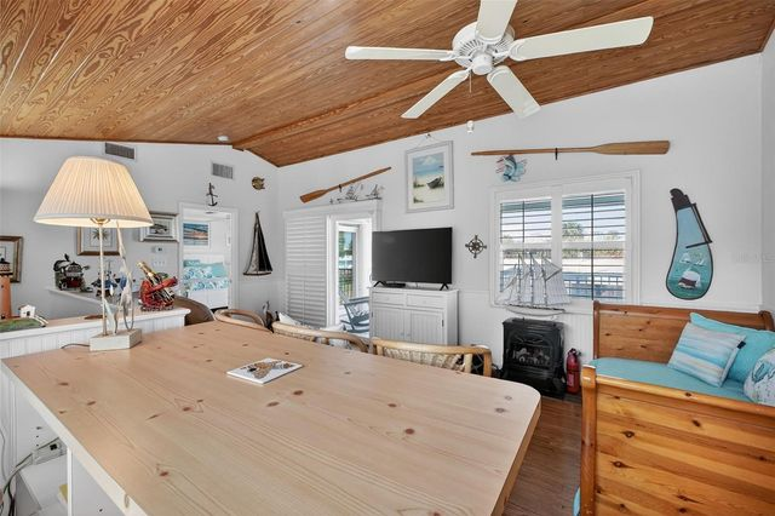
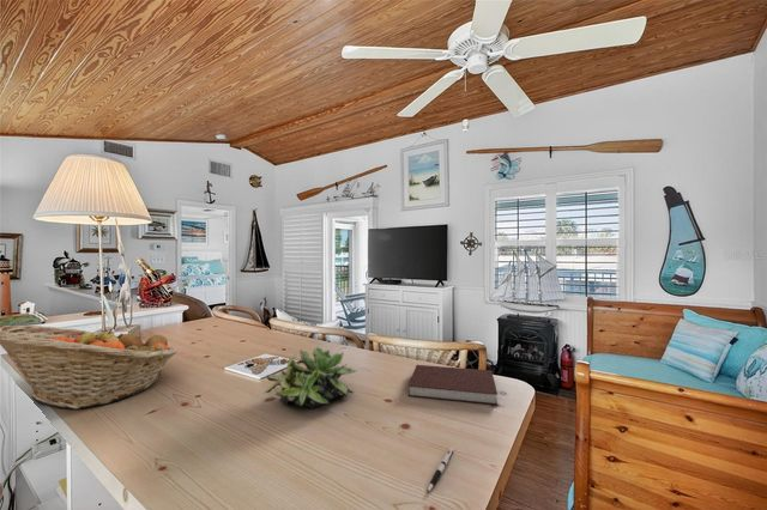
+ fruit basket [0,323,177,411]
+ pen [427,445,455,493]
+ notebook [407,364,499,406]
+ succulent plant [262,346,357,411]
